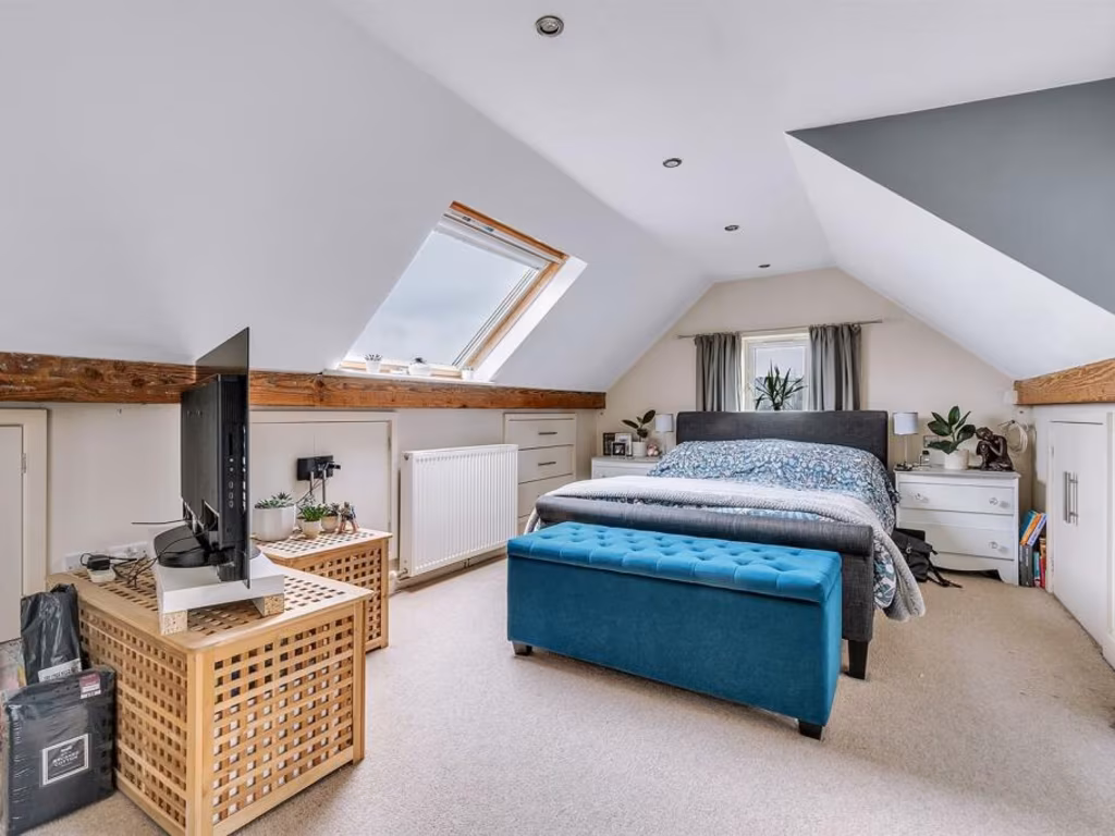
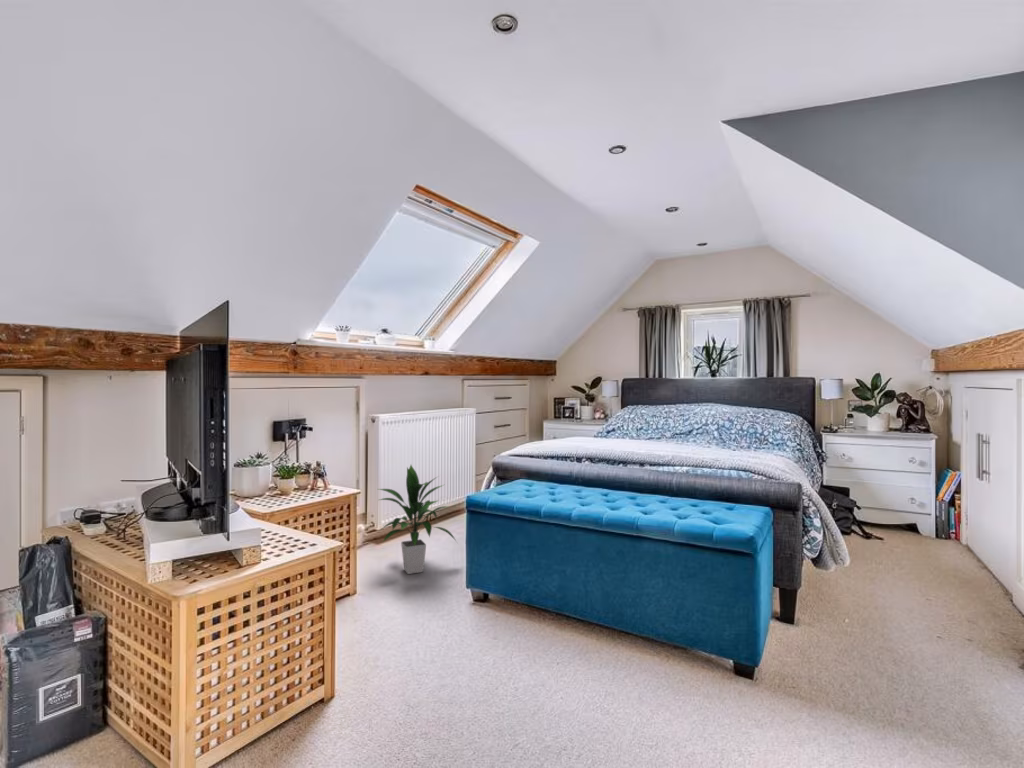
+ indoor plant [378,464,460,575]
